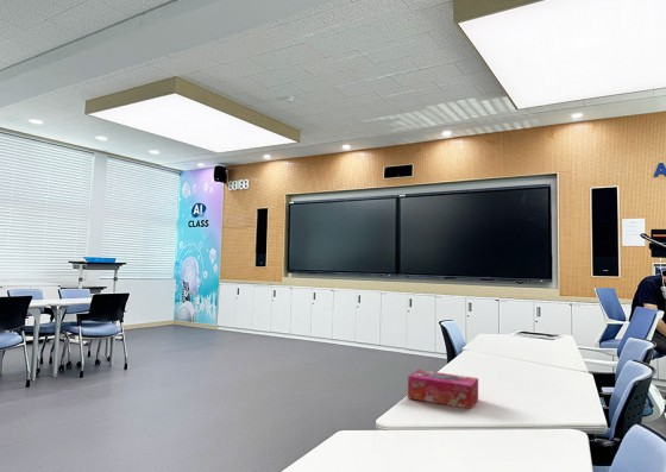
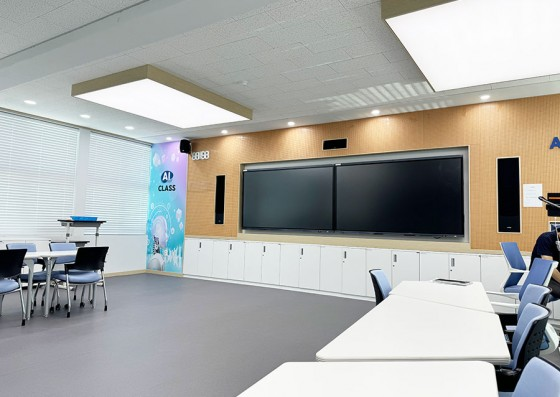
- tissue box [407,369,479,410]
